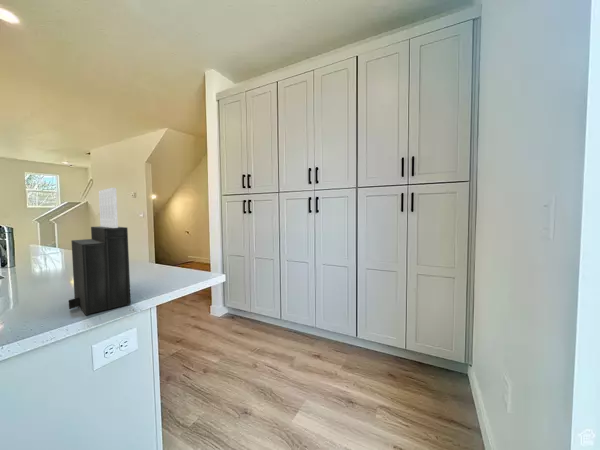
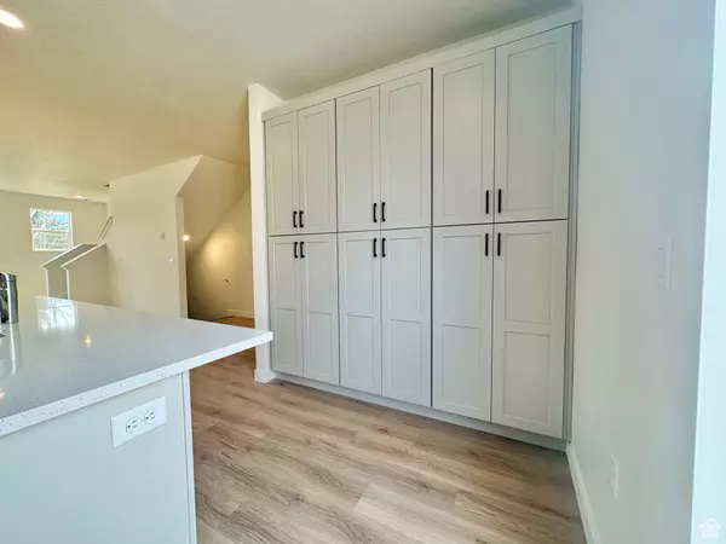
- knife block [68,187,132,316]
